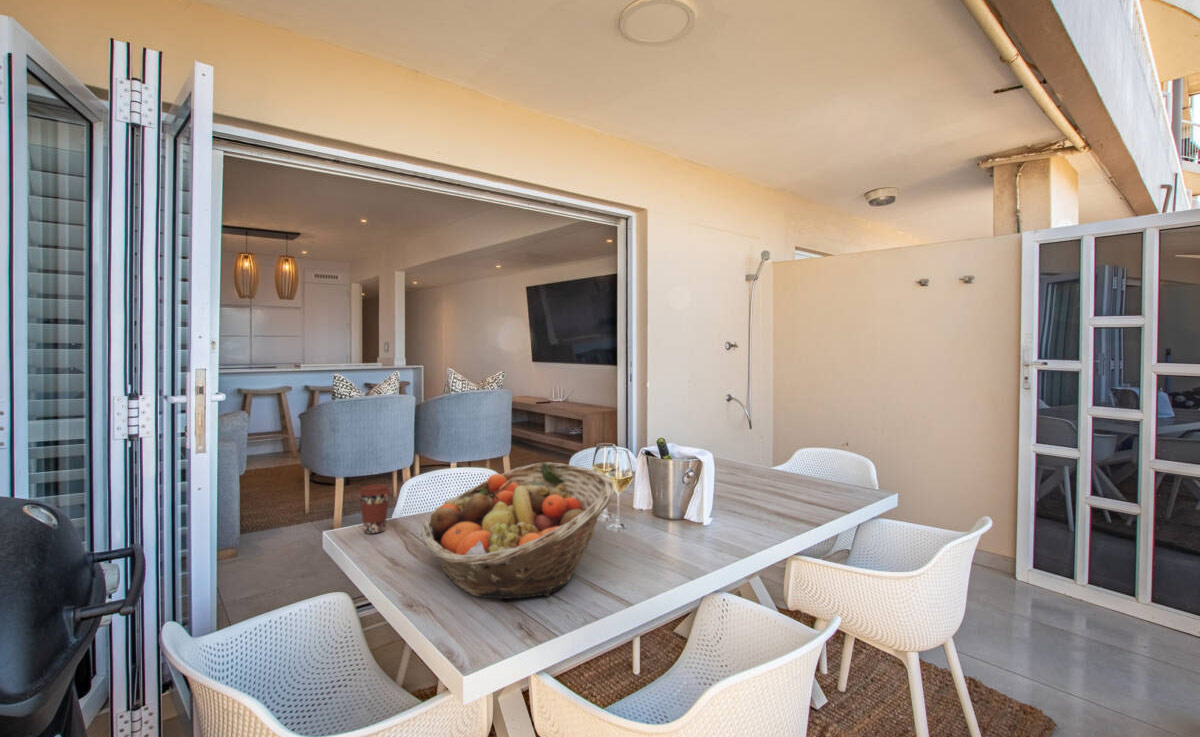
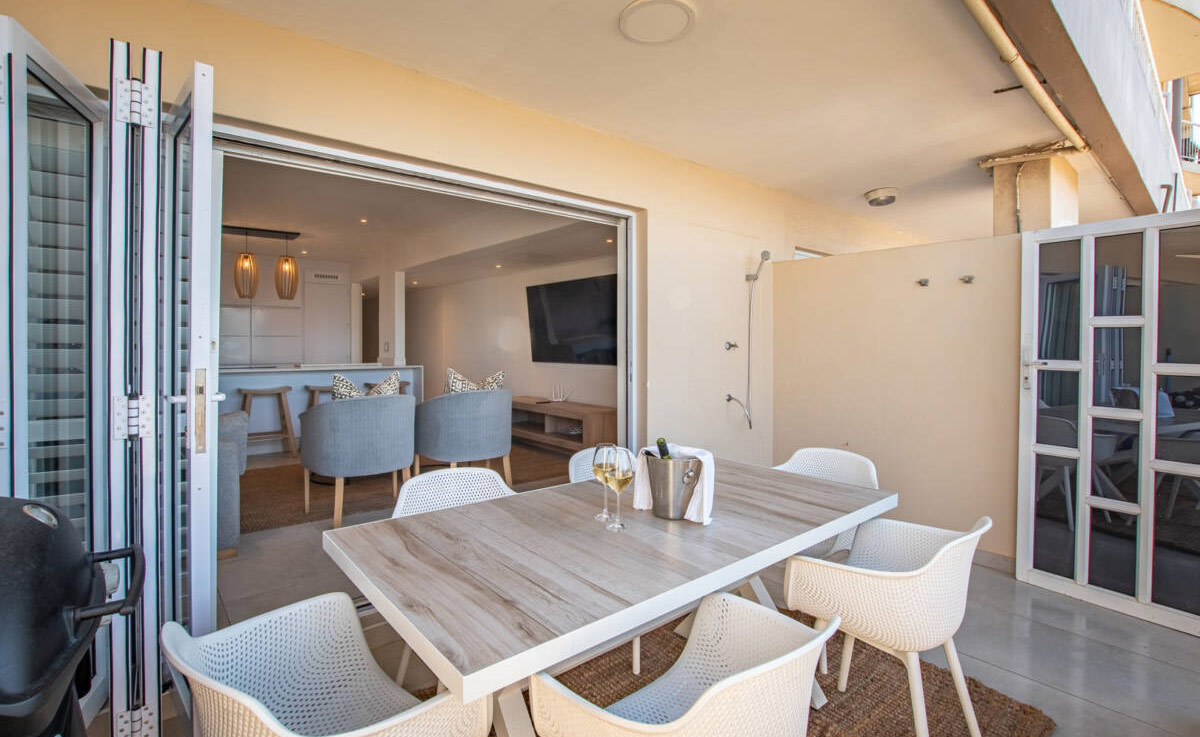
- coffee cup [357,483,392,535]
- fruit basket [420,461,615,600]
